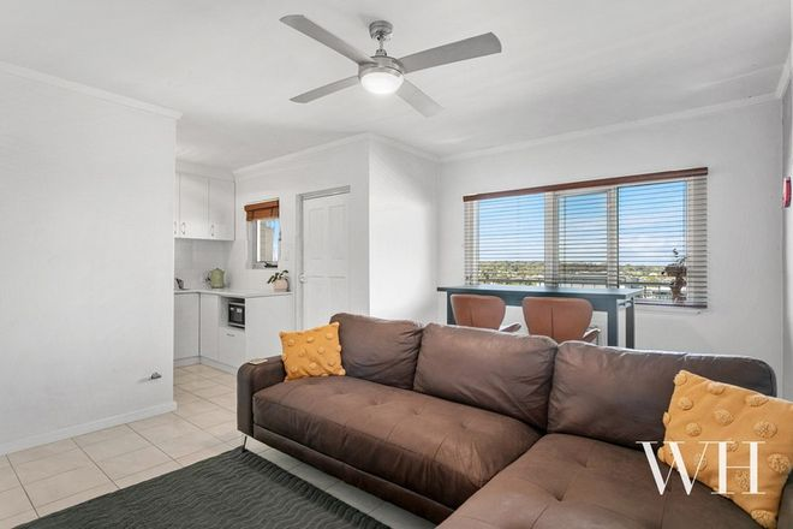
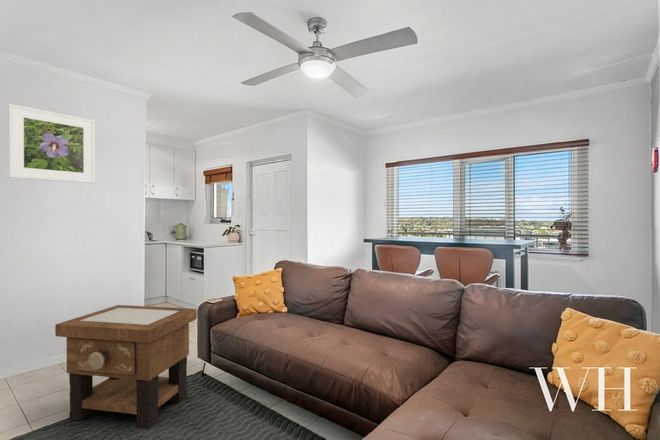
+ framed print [7,103,96,184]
+ side table [54,304,198,430]
